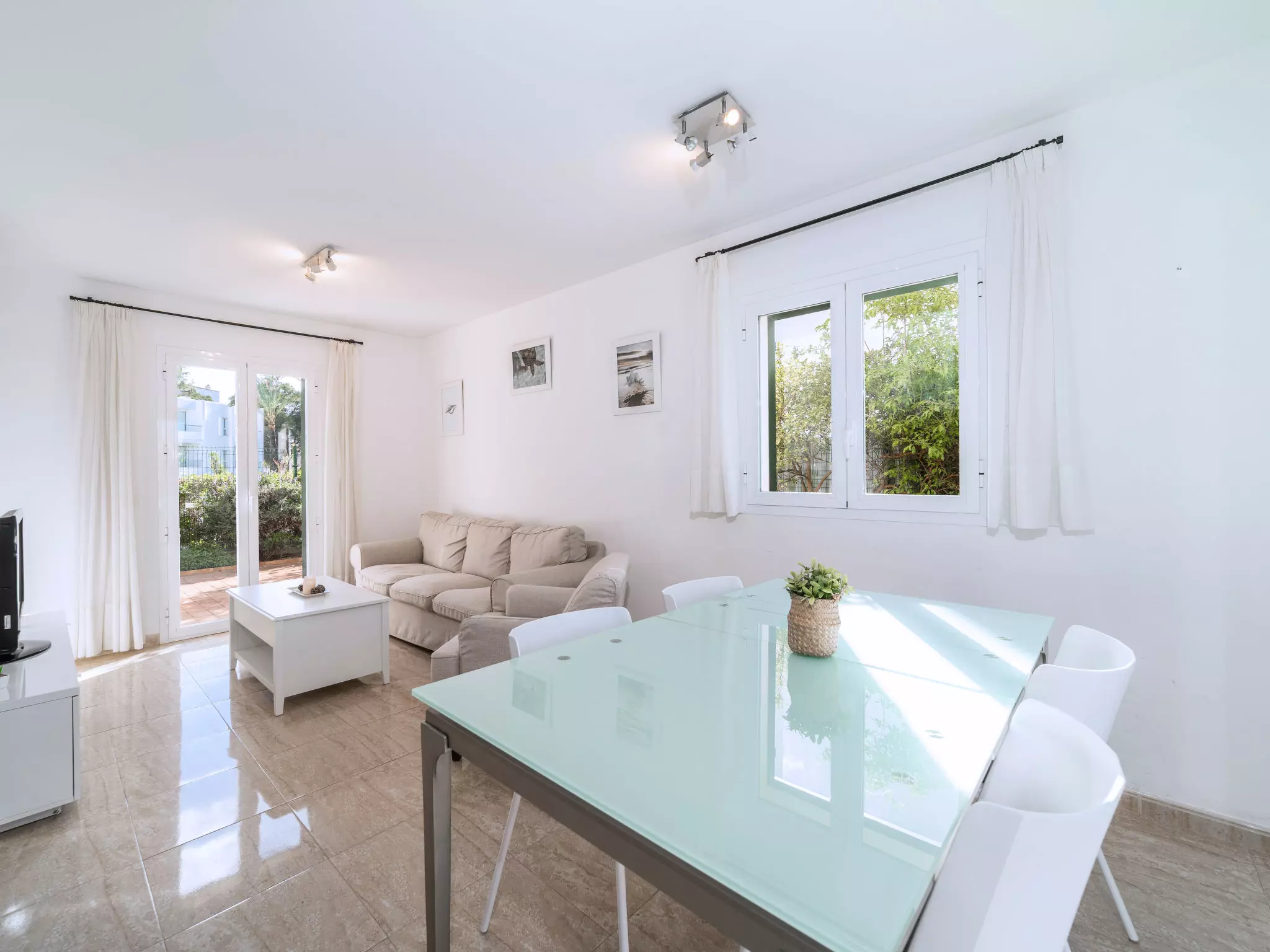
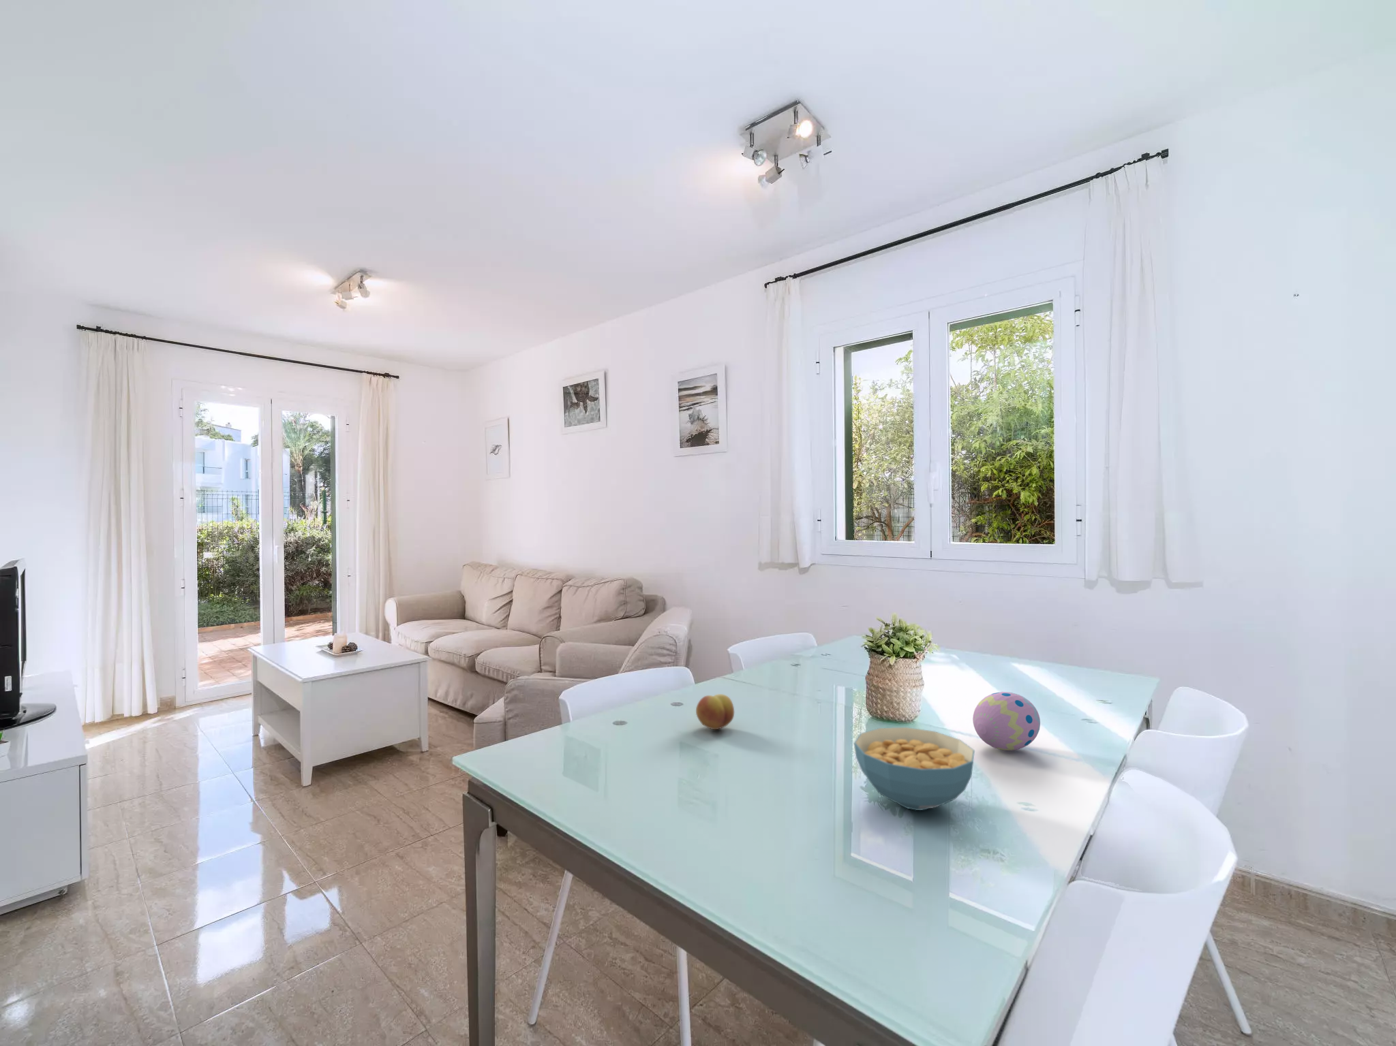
+ fruit [696,693,734,730]
+ cereal bowl [853,726,975,811]
+ decorative egg [972,691,1041,752]
